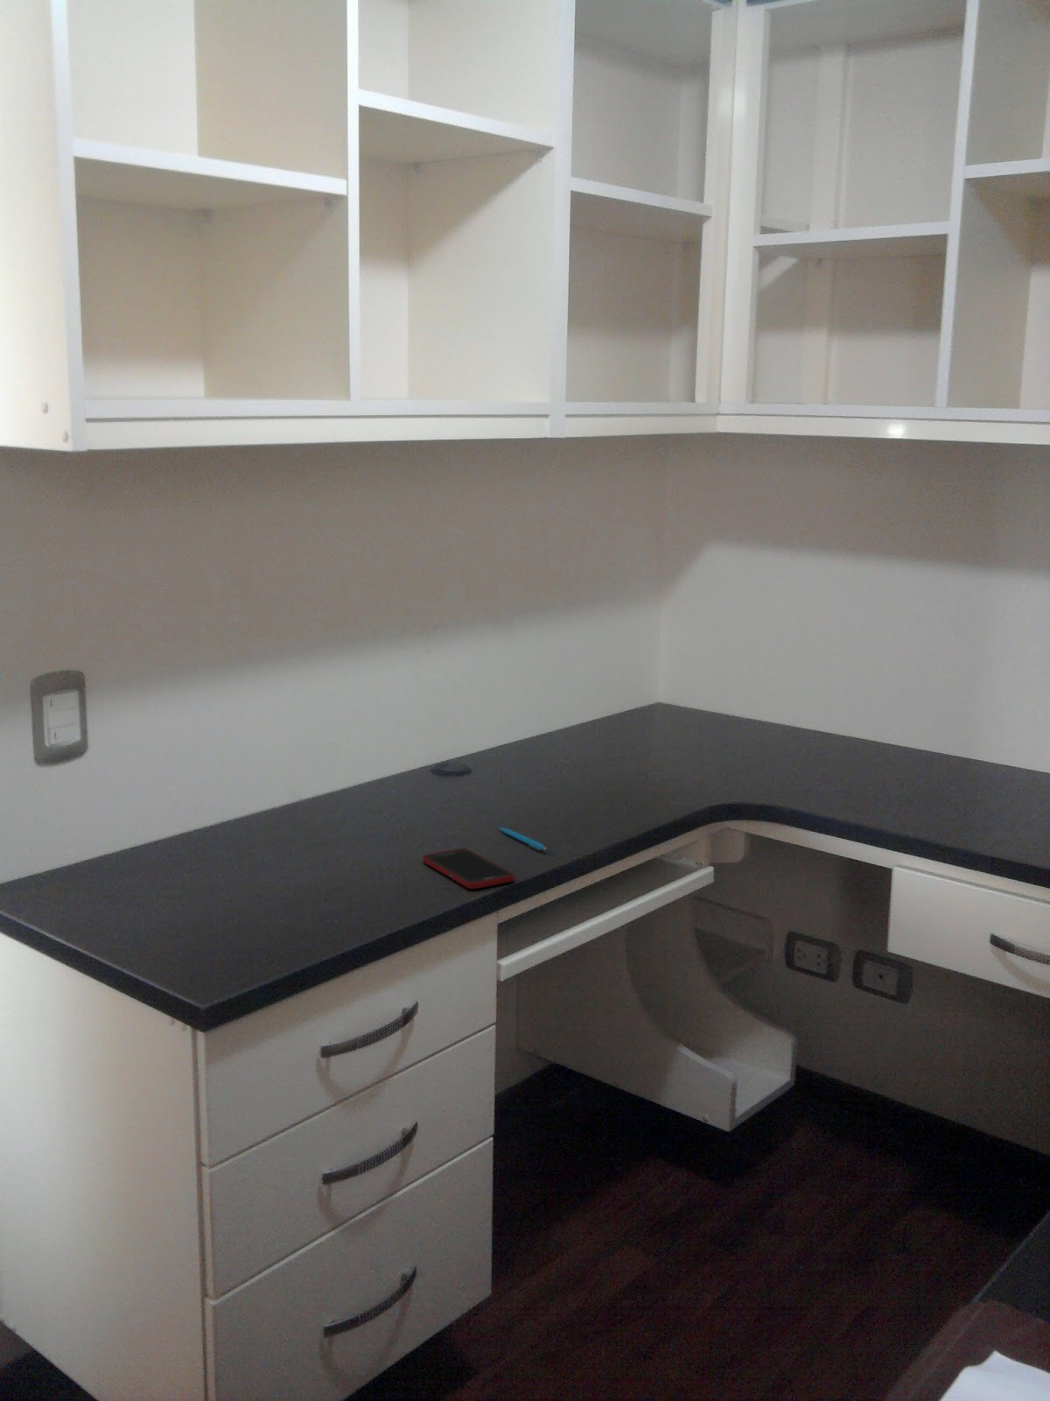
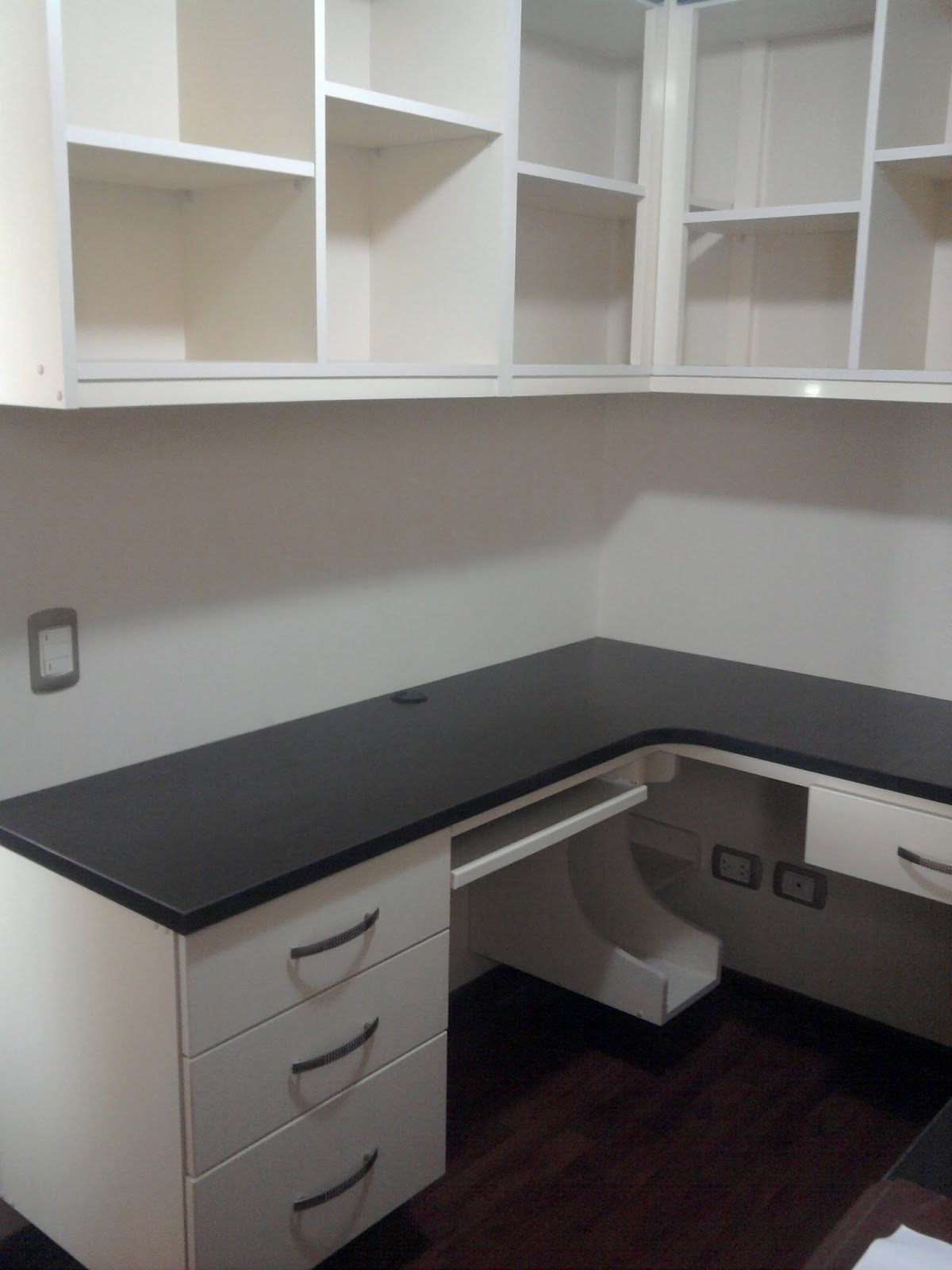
- cell phone [421,847,515,889]
- pen [499,826,547,852]
